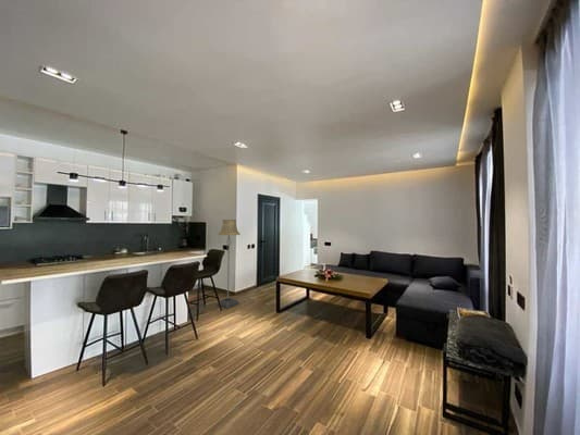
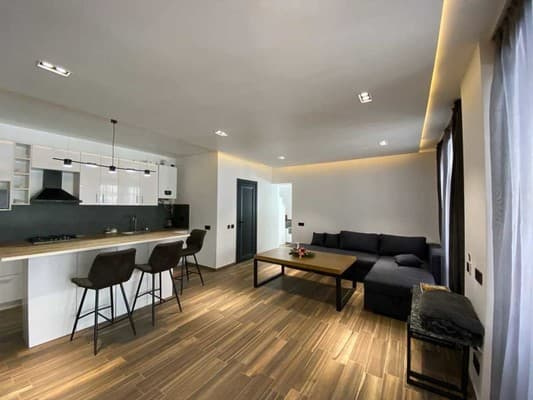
- floor lamp [215,219,242,309]
